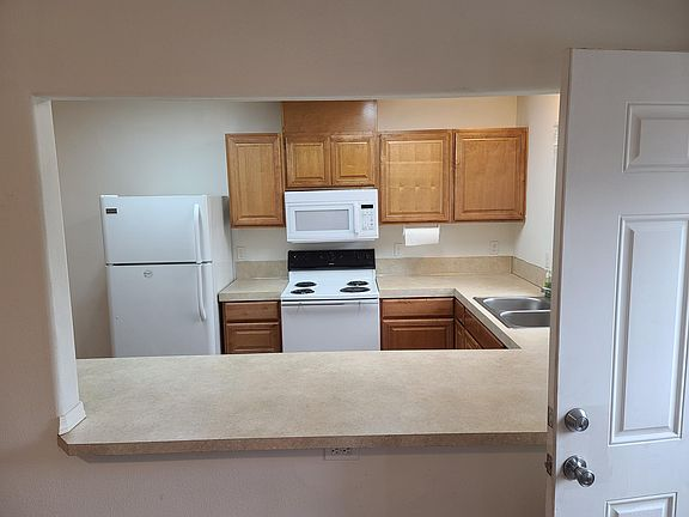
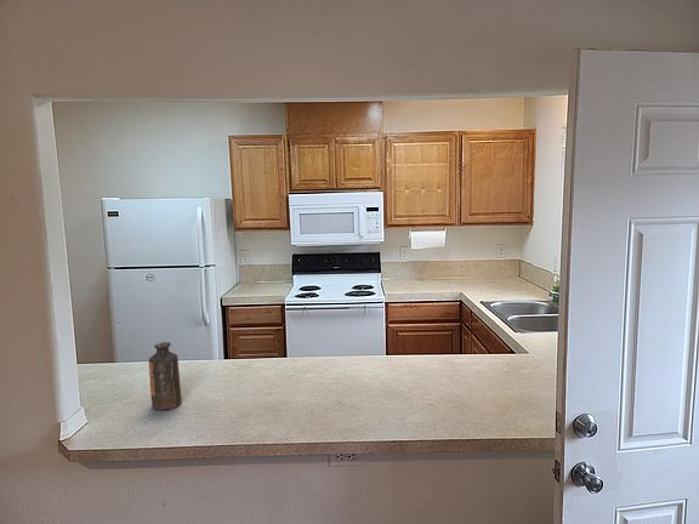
+ bottle [148,341,182,411]
